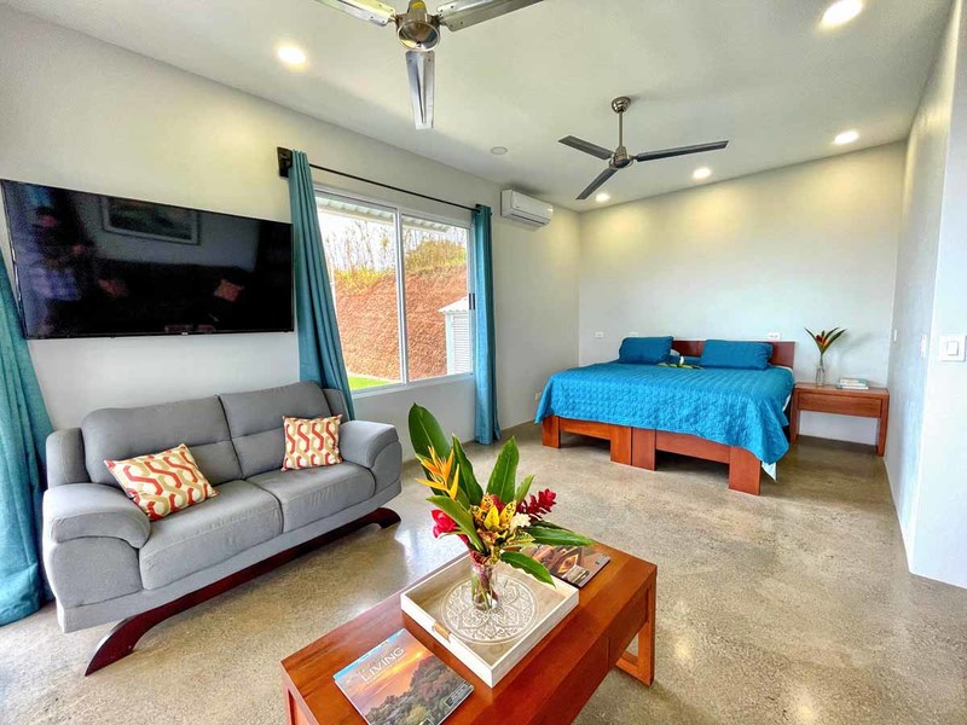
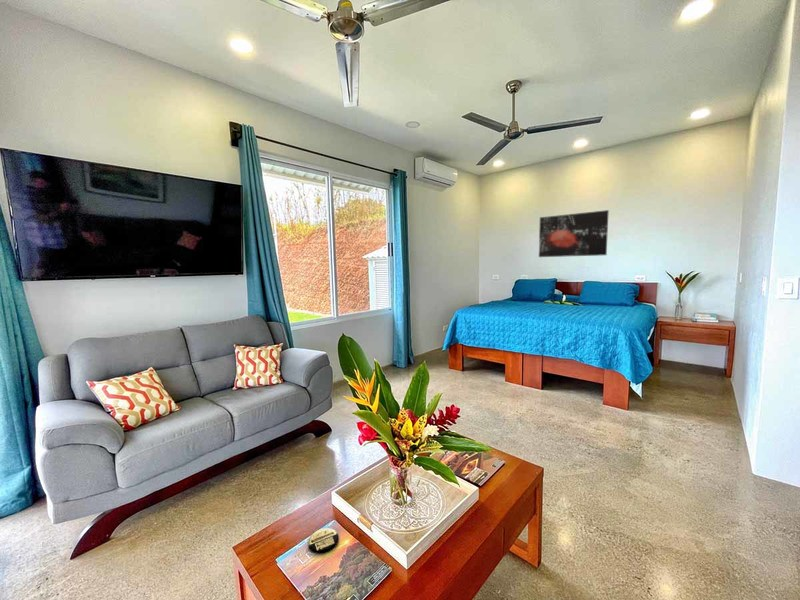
+ coaster [307,527,340,554]
+ wall art [538,209,610,258]
